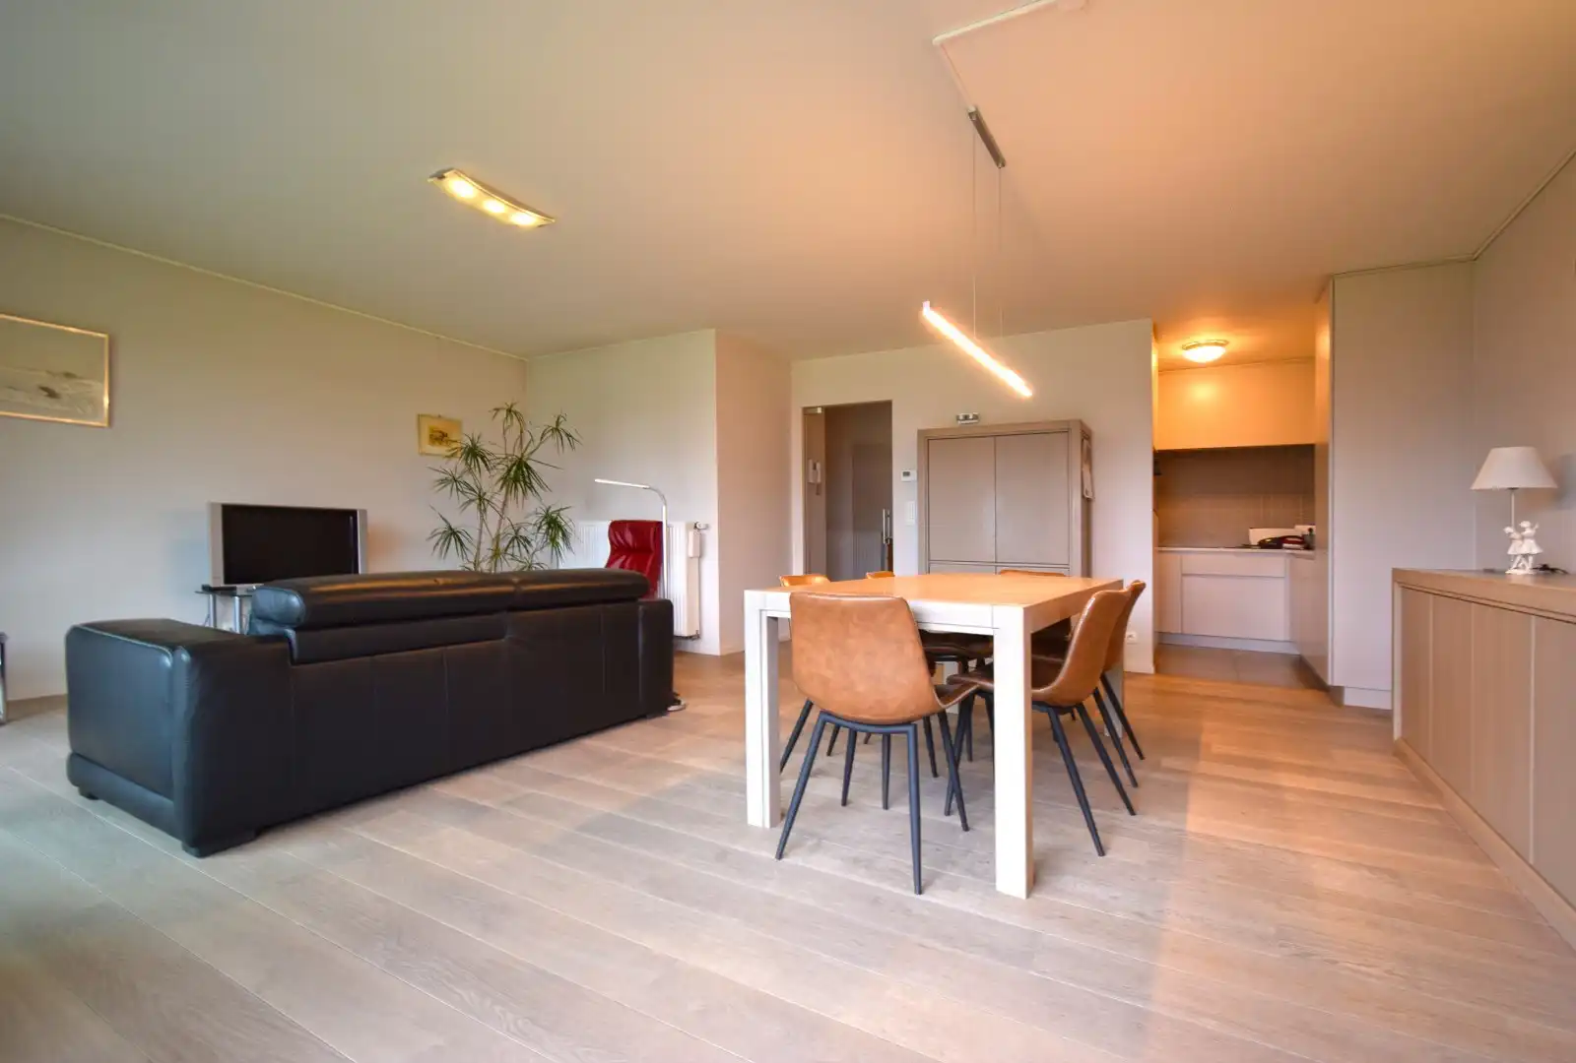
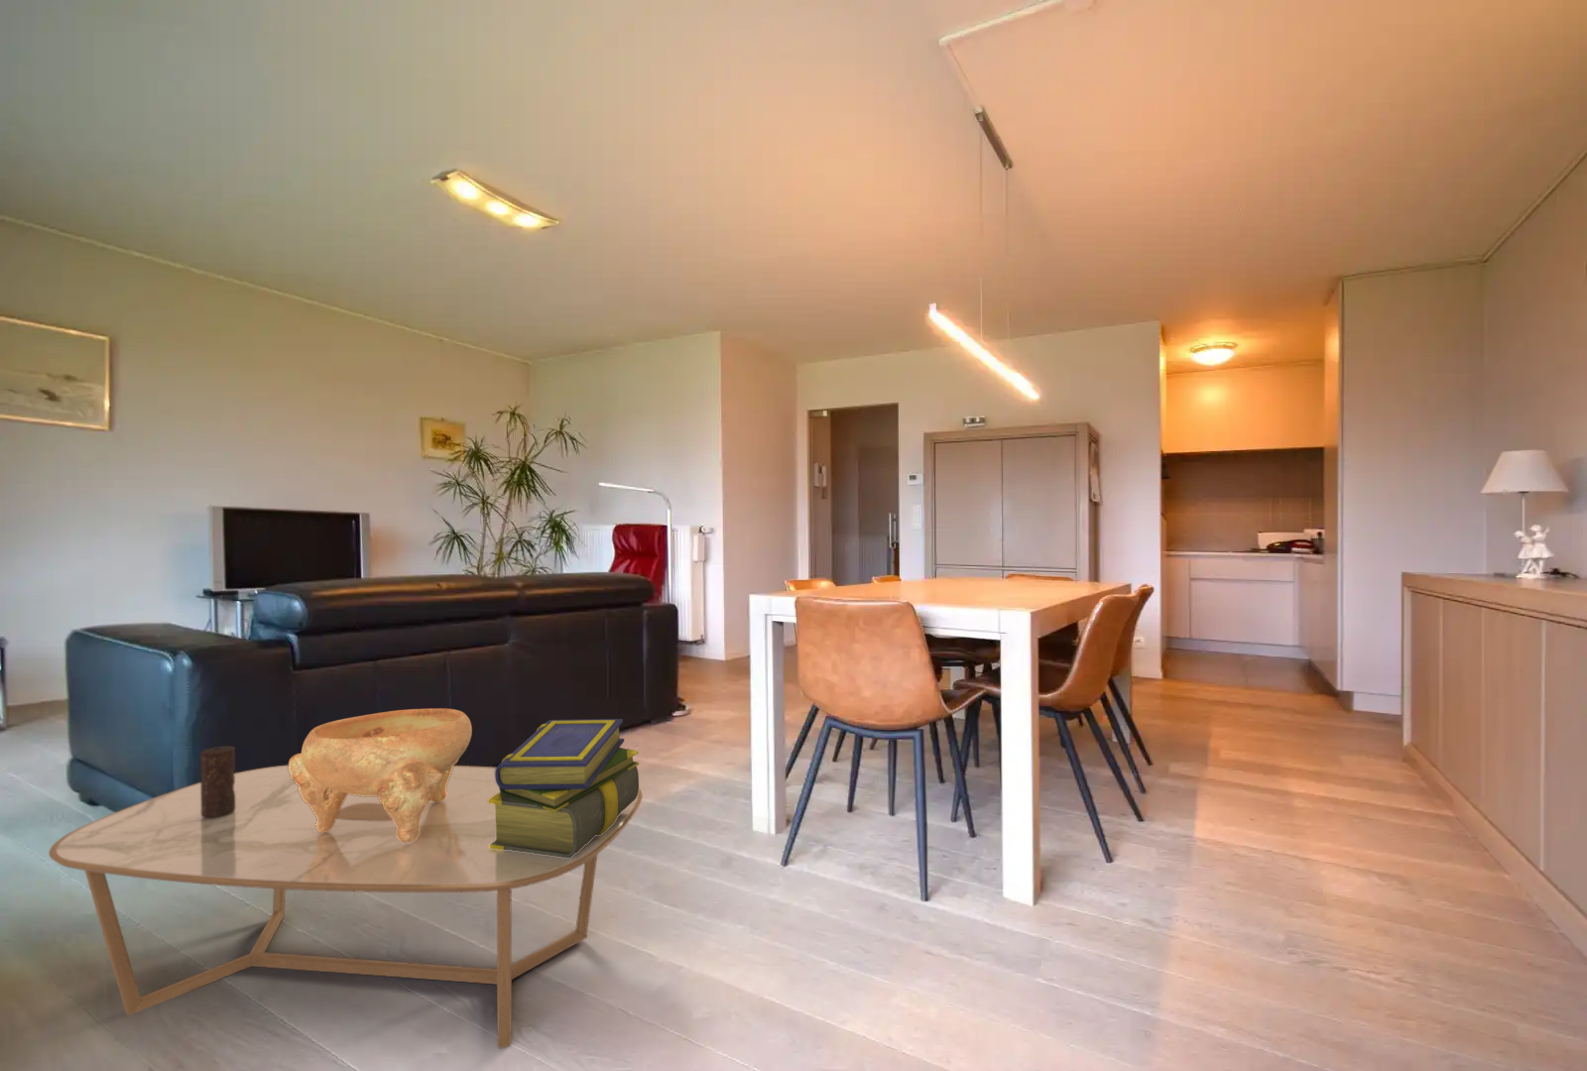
+ stack of books [488,718,639,858]
+ decorative bowl [288,708,473,843]
+ candle [200,745,237,818]
+ coffee table [48,764,644,1051]
